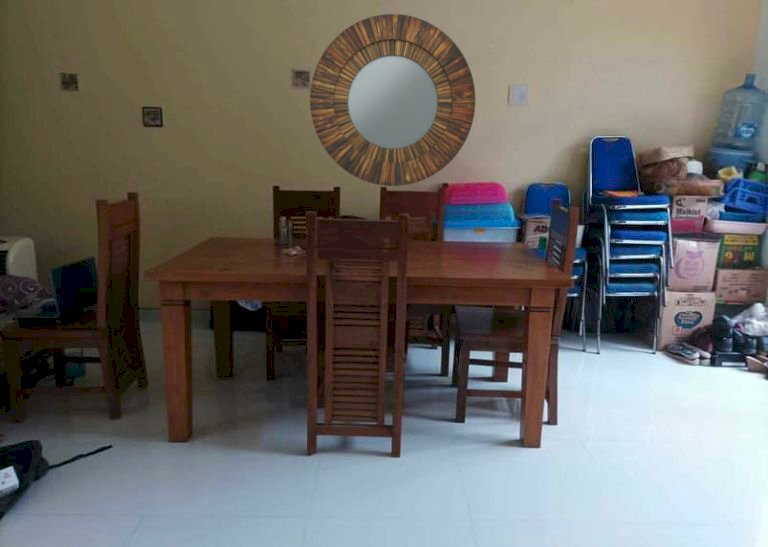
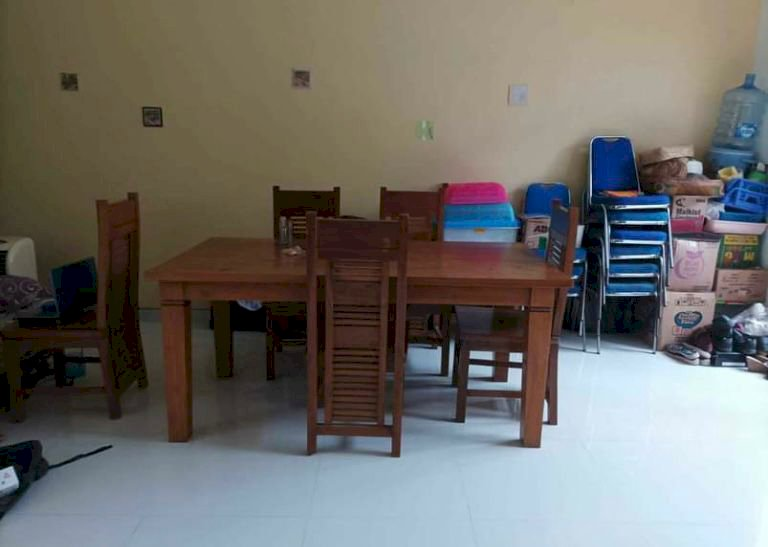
- home mirror [309,13,476,187]
